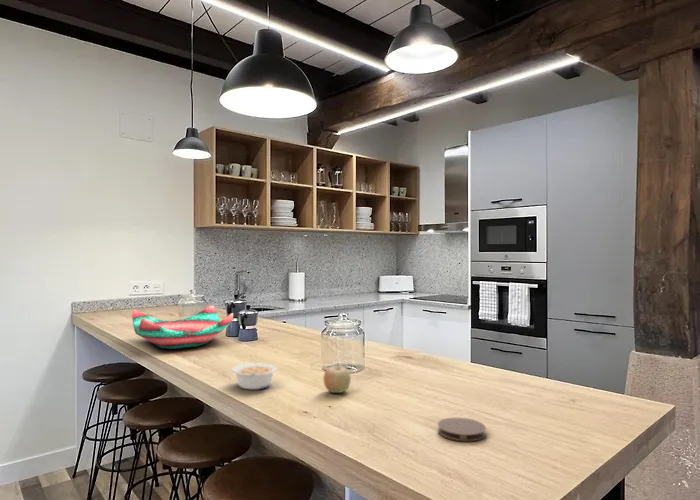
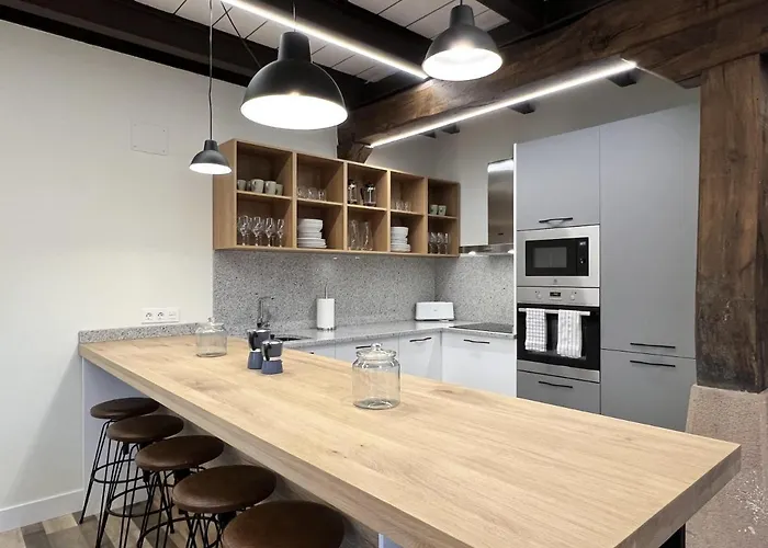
- legume [231,362,278,390]
- decorative bowl [131,304,234,350]
- coaster [437,417,487,442]
- fruit [322,362,352,394]
